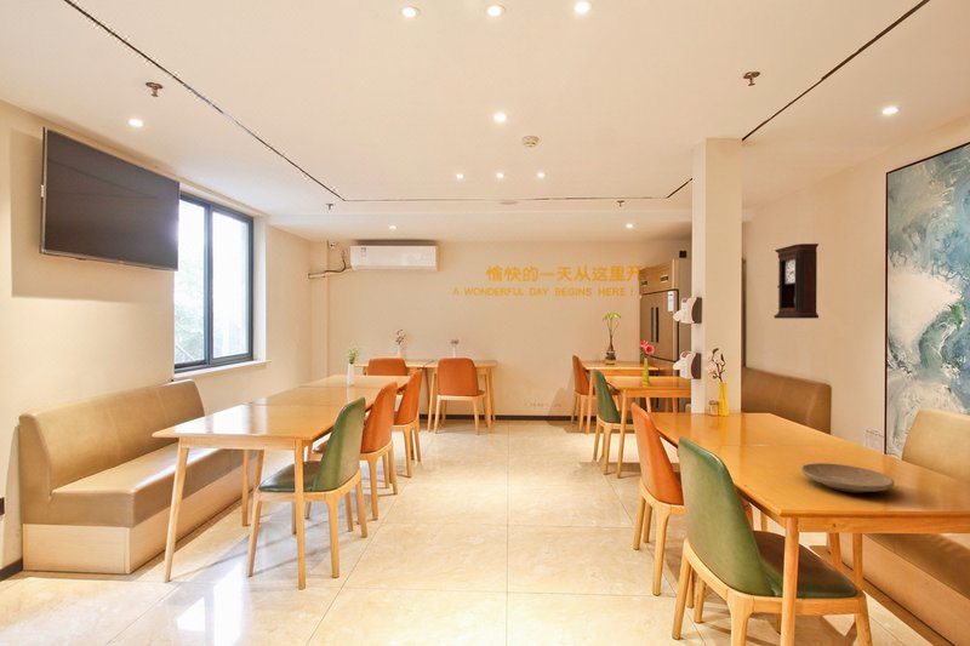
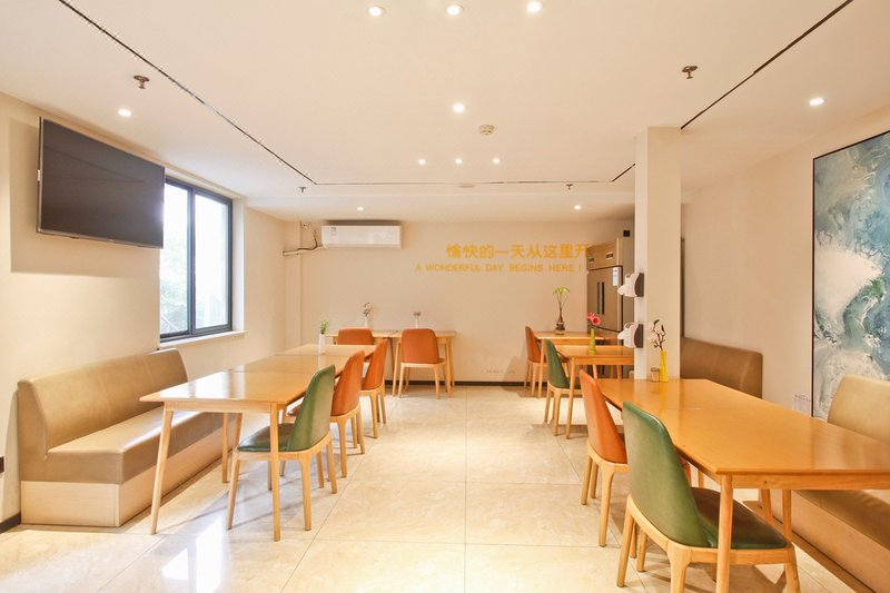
- pendulum clock [772,242,820,320]
- plate [800,462,896,493]
